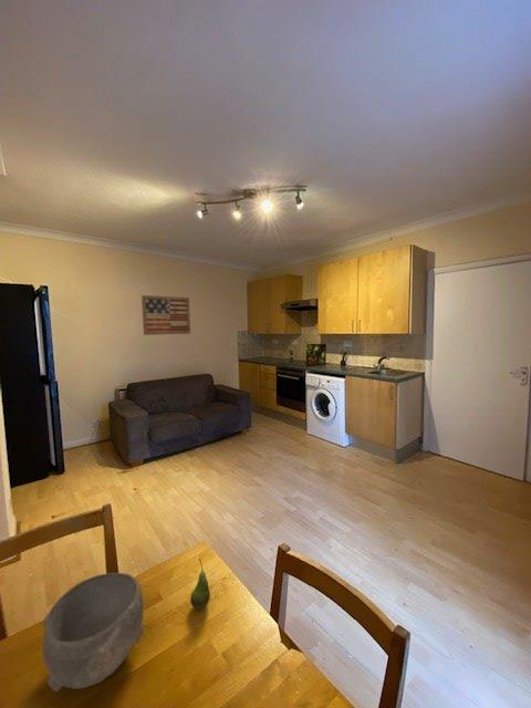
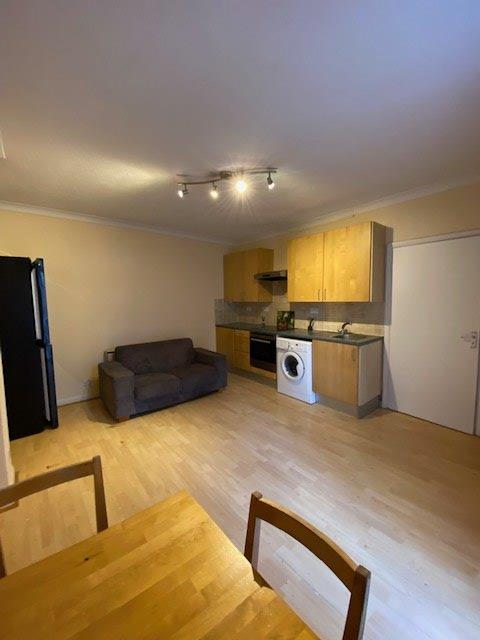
- fruit [189,558,211,612]
- wall art [140,294,191,336]
- bowl [42,572,145,693]
